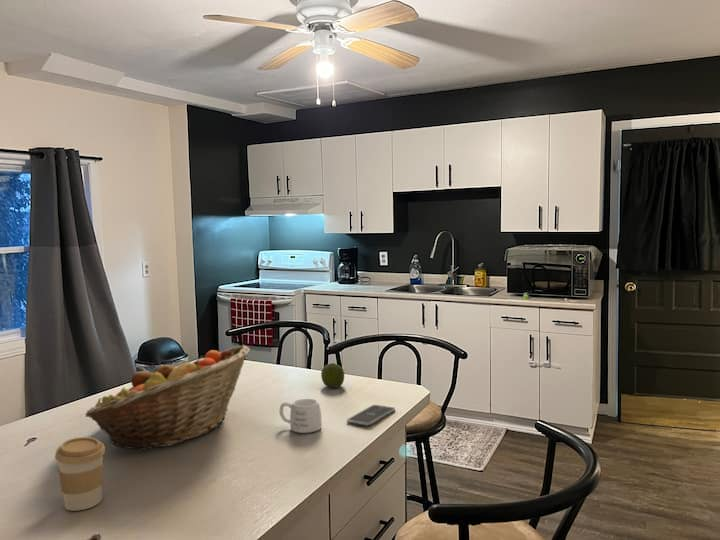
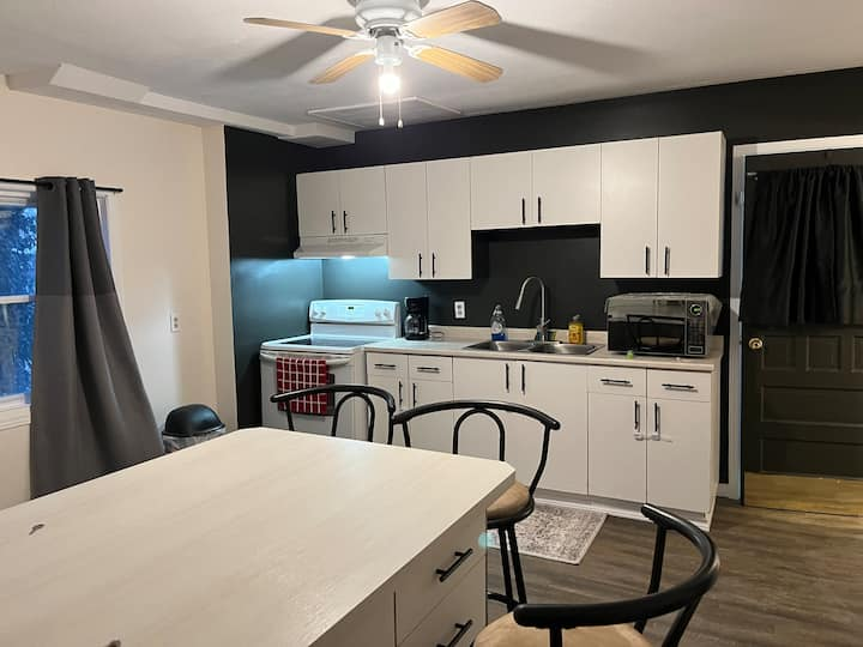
- smartphone [346,404,396,427]
- fruit basket [84,344,251,452]
- mug [279,398,323,434]
- apple [320,362,345,389]
- coffee cup [54,436,106,512]
